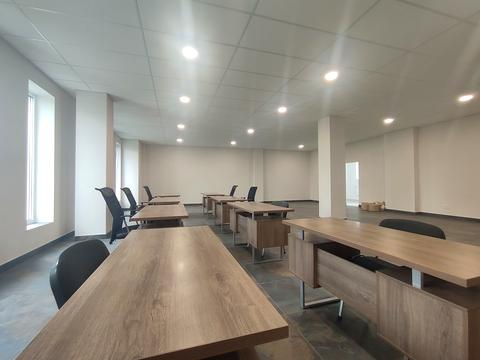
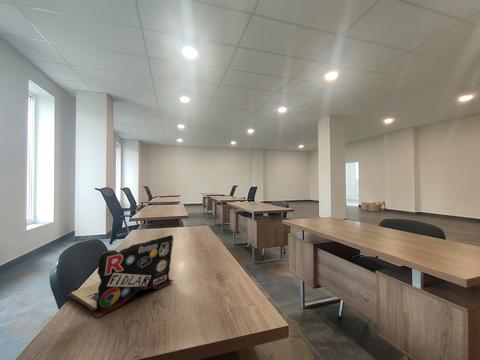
+ laptop [65,234,174,319]
